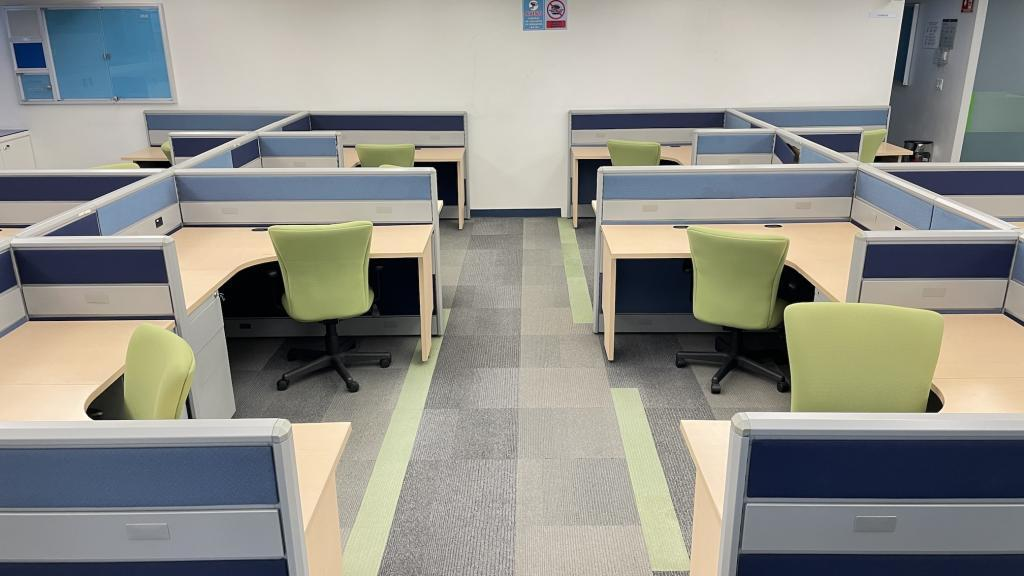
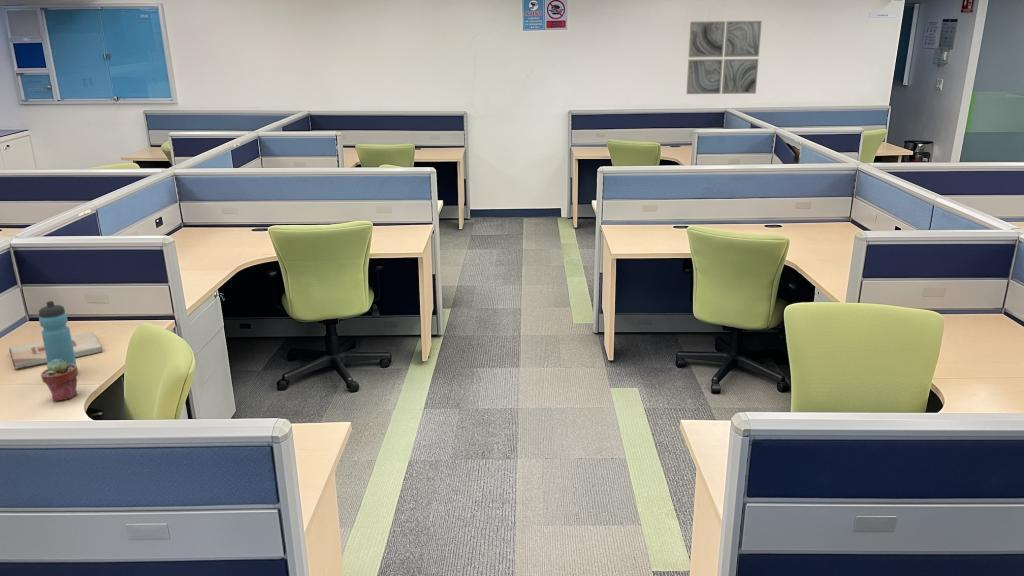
+ wooden plaque [8,331,103,370]
+ water bottle [38,300,78,368]
+ potted succulent [40,359,79,402]
+ wall art [685,20,763,95]
